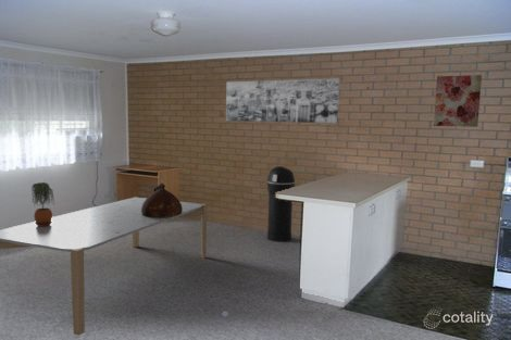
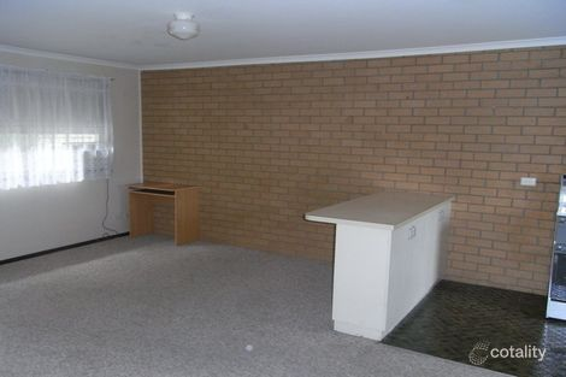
- potted plant [30,181,57,226]
- wall art [433,74,483,128]
- ceramic jug [141,182,183,217]
- trash can [266,165,296,243]
- wall art [225,77,341,124]
- dining table [0,196,208,337]
